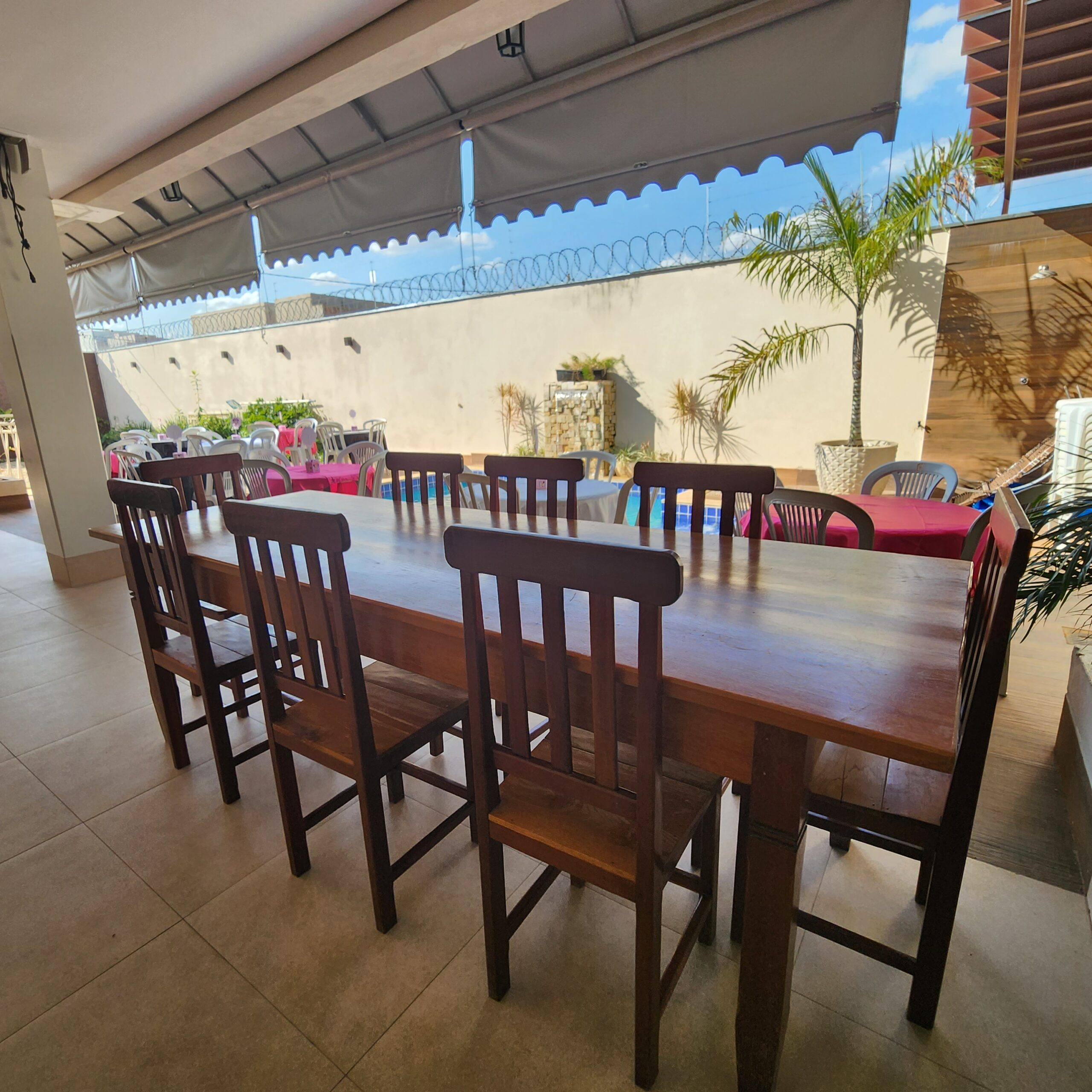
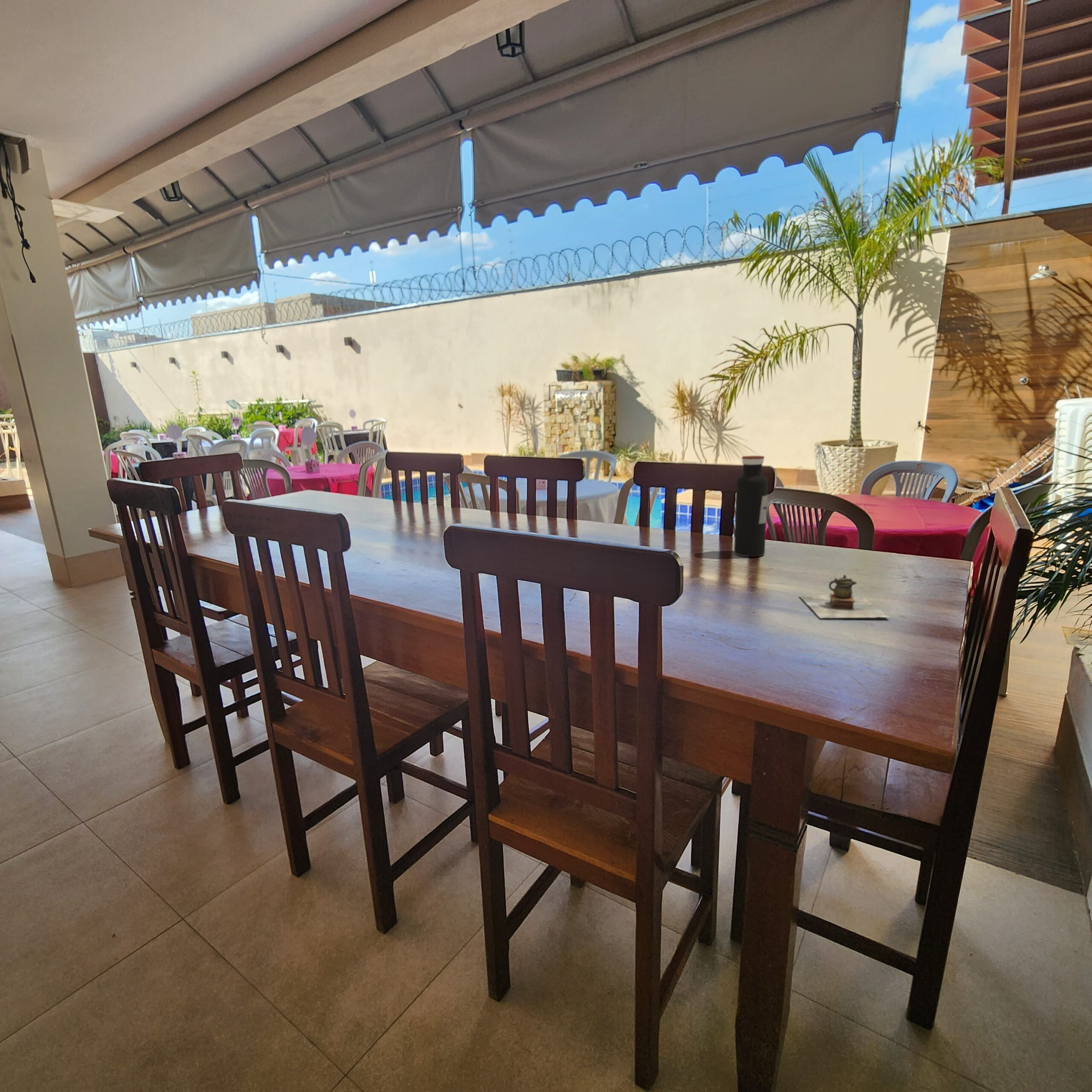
+ water bottle [734,455,768,557]
+ teapot [799,574,890,619]
